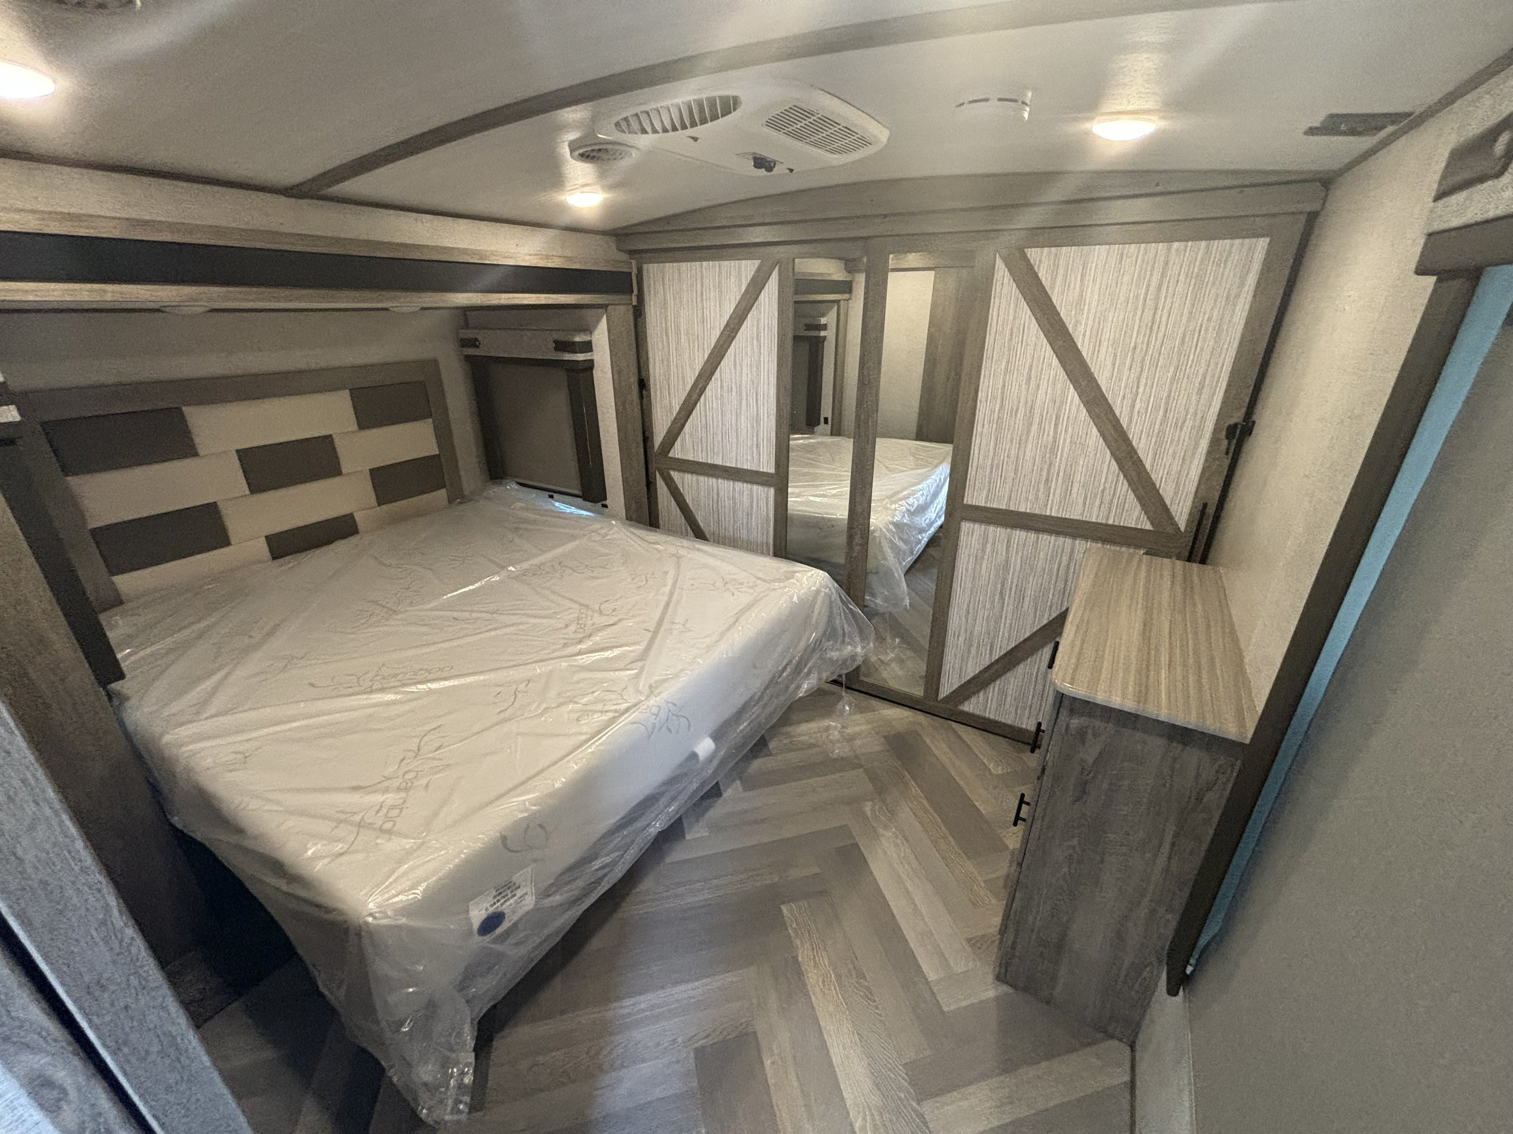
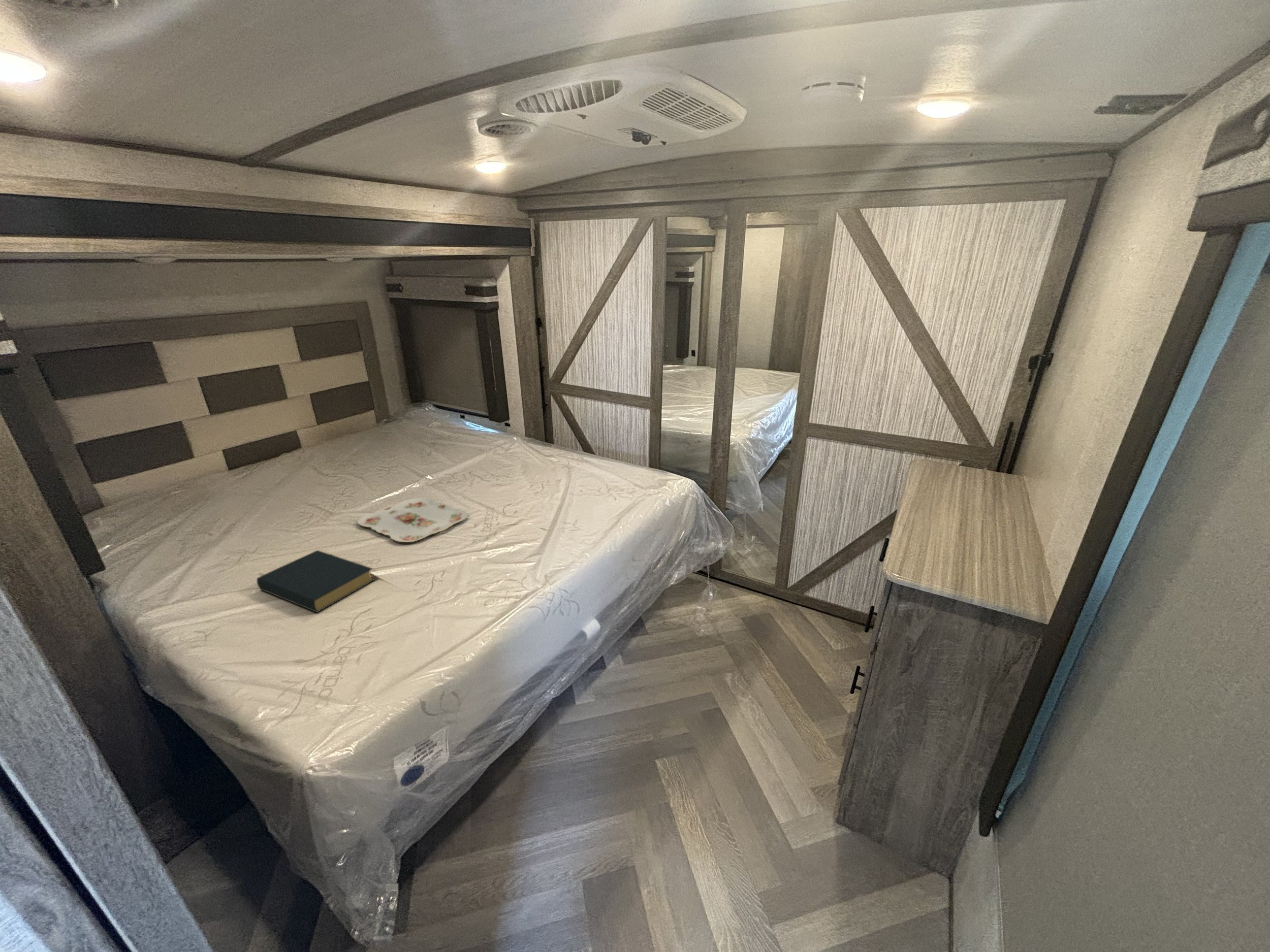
+ hardback book [256,550,375,613]
+ serving tray [357,497,468,543]
